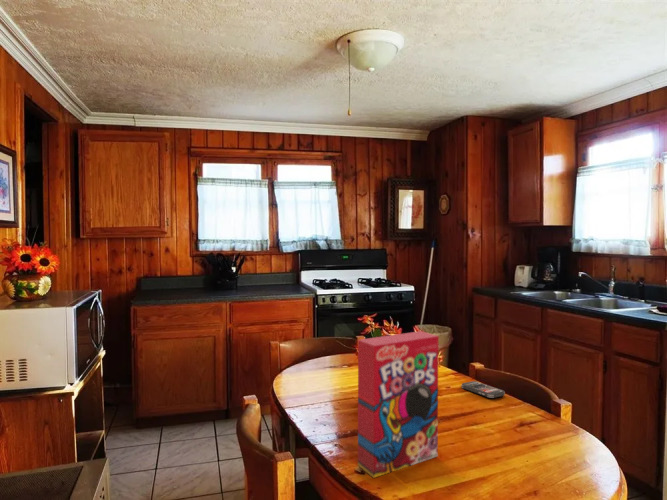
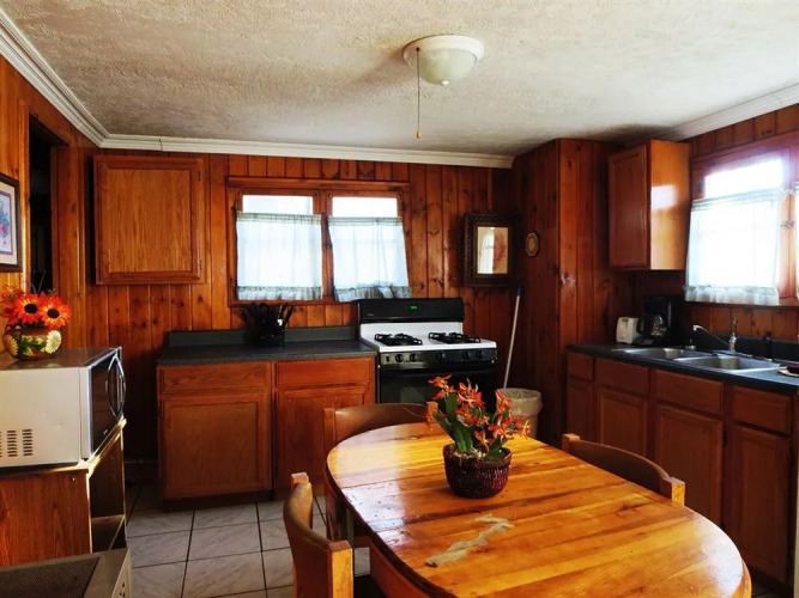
- cereal box [357,330,440,479]
- smartphone [460,380,506,399]
